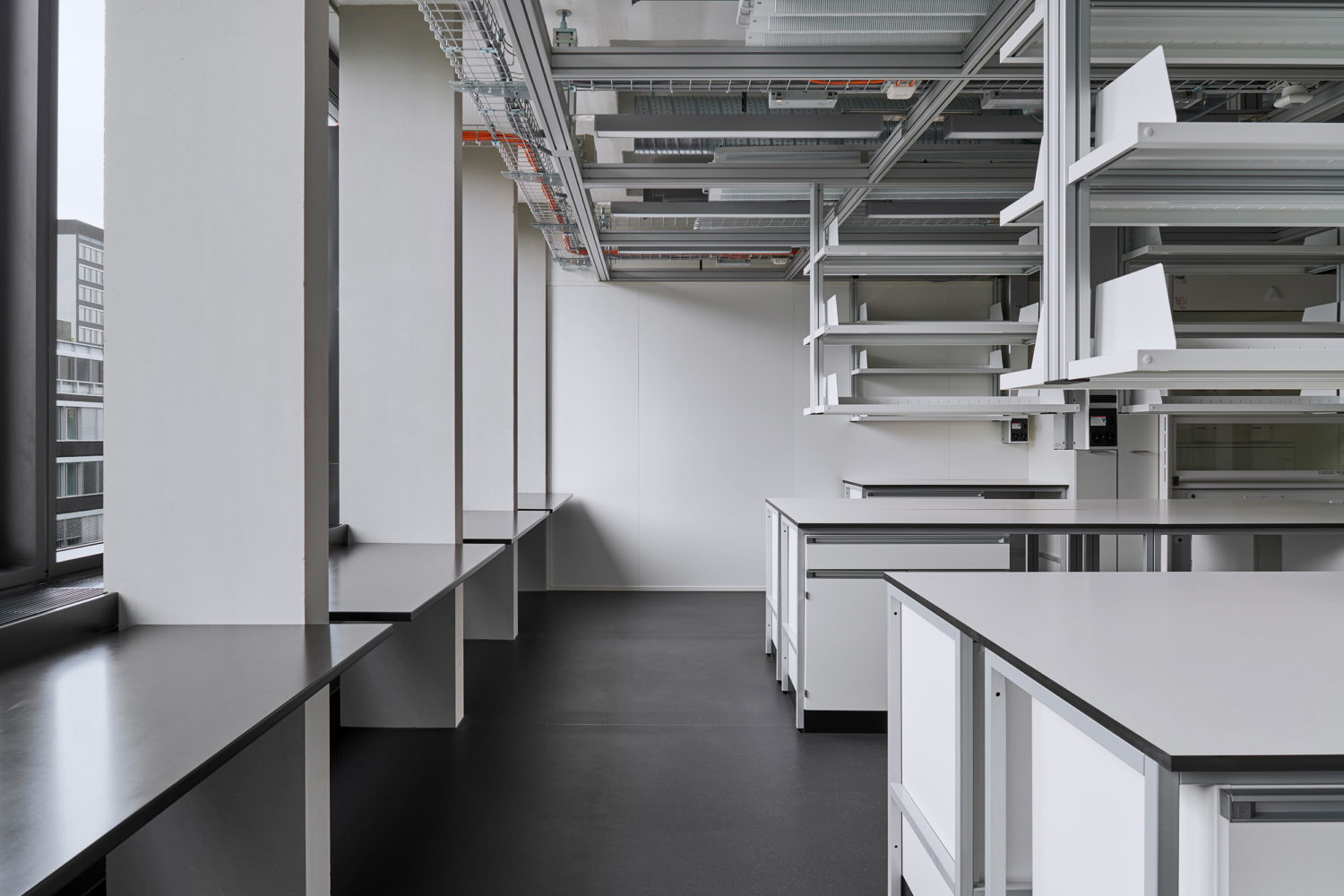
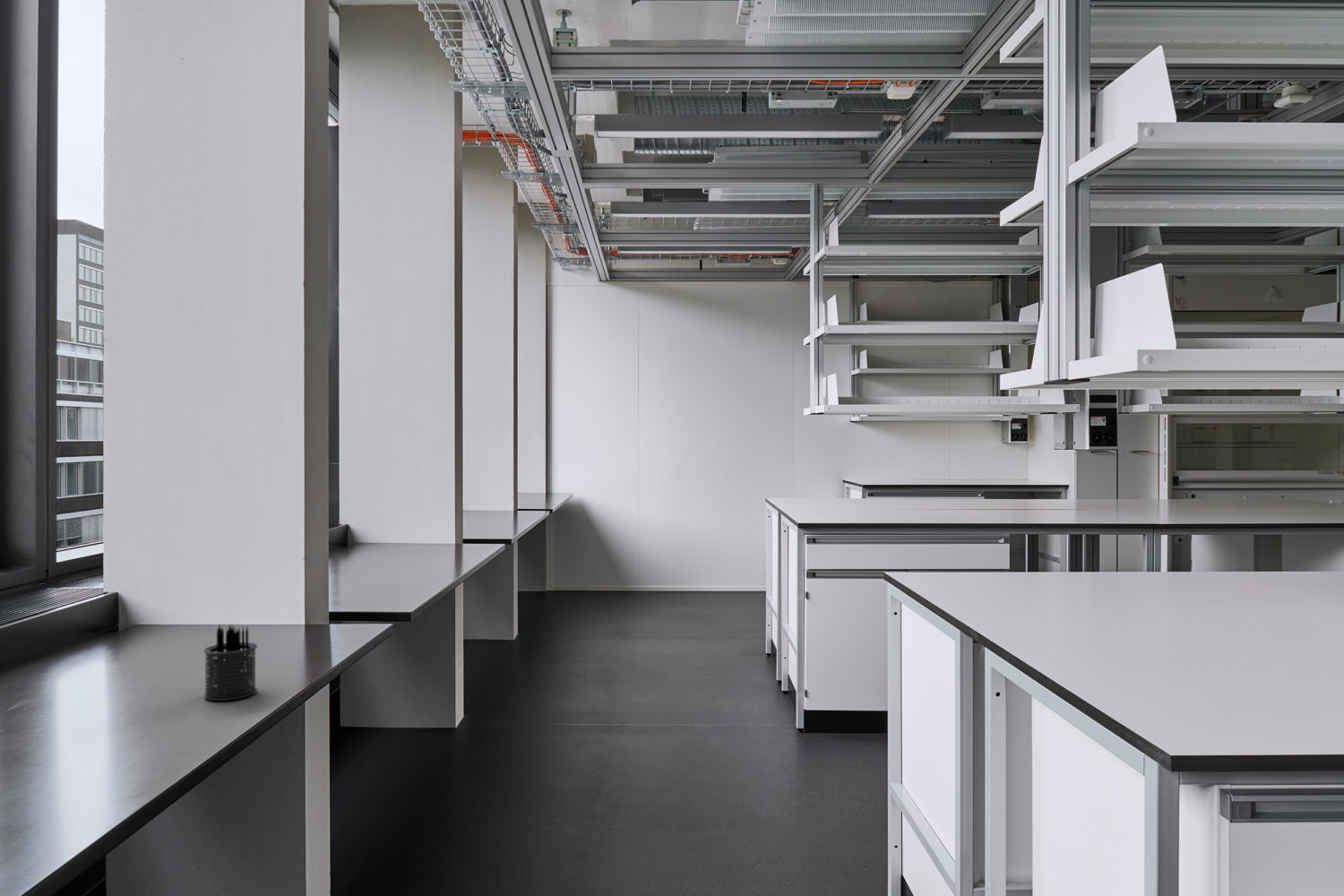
+ pen holder [202,623,258,702]
